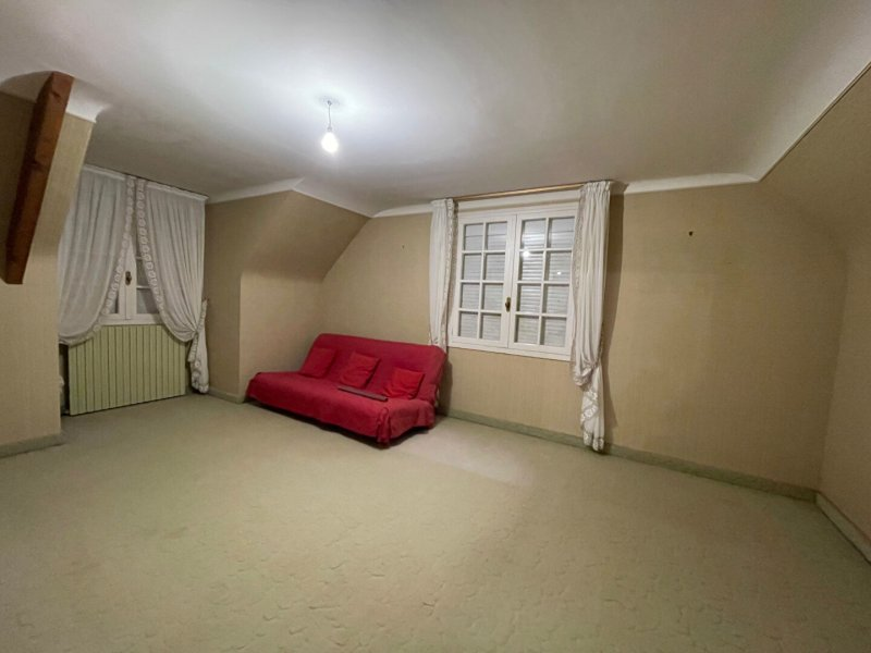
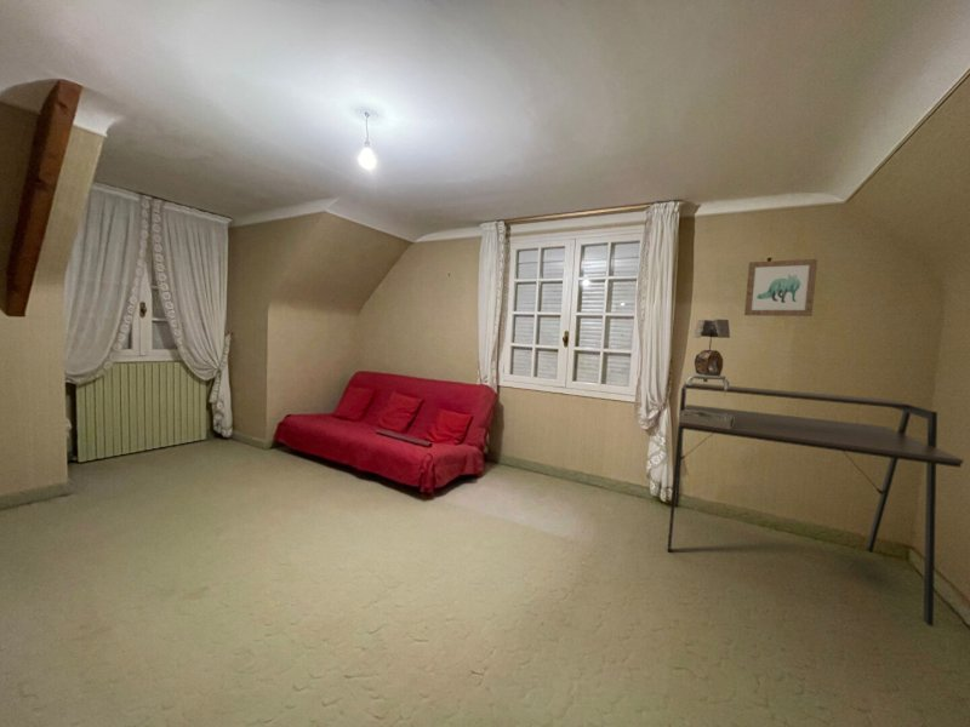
+ desk [666,382,965,628]
+ table lamp [678,317,734,429]
+ wall art [743,258,818,317]
